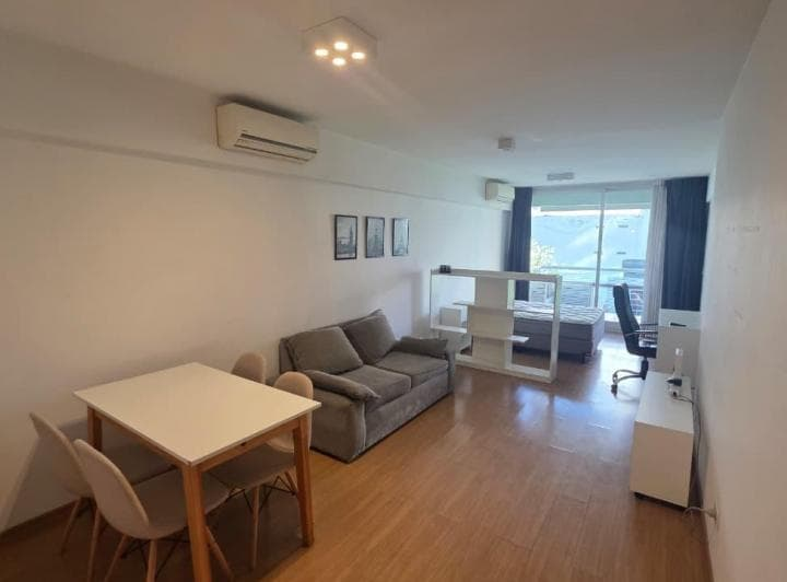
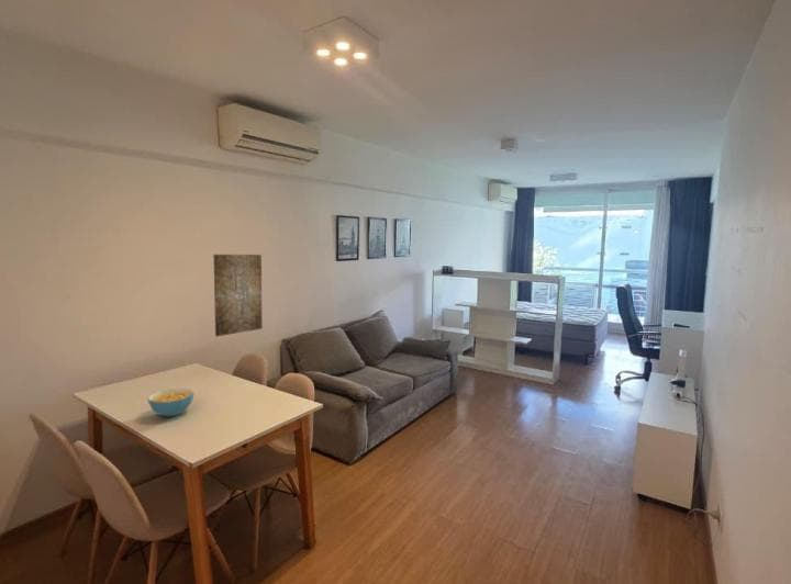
+ cereal bowl [146,388,196,418]
+ wall art [212,254,264,337]
